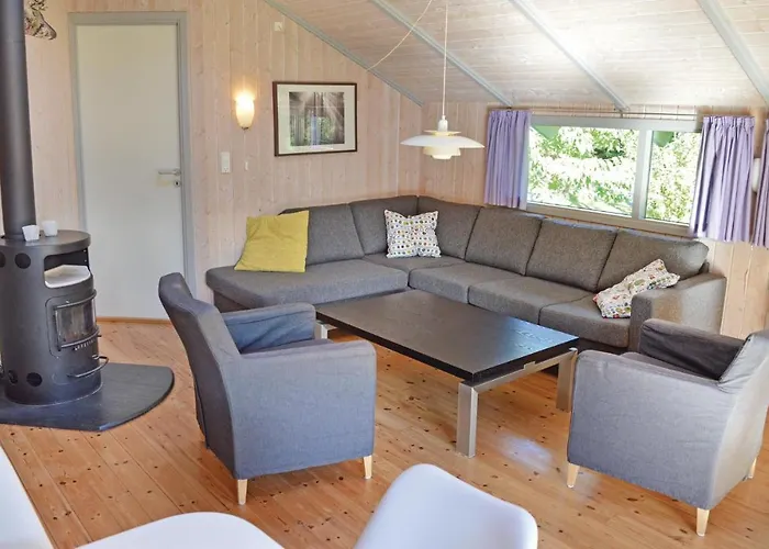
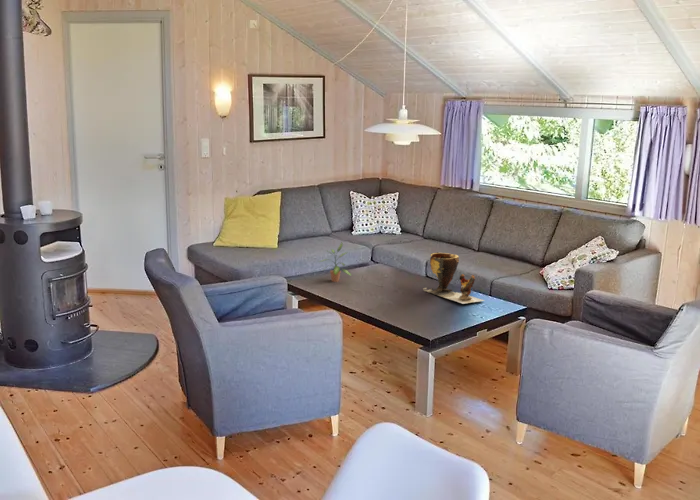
+ potted plant [318,242,353,283]
+ clay pot [423,251,486,305]
